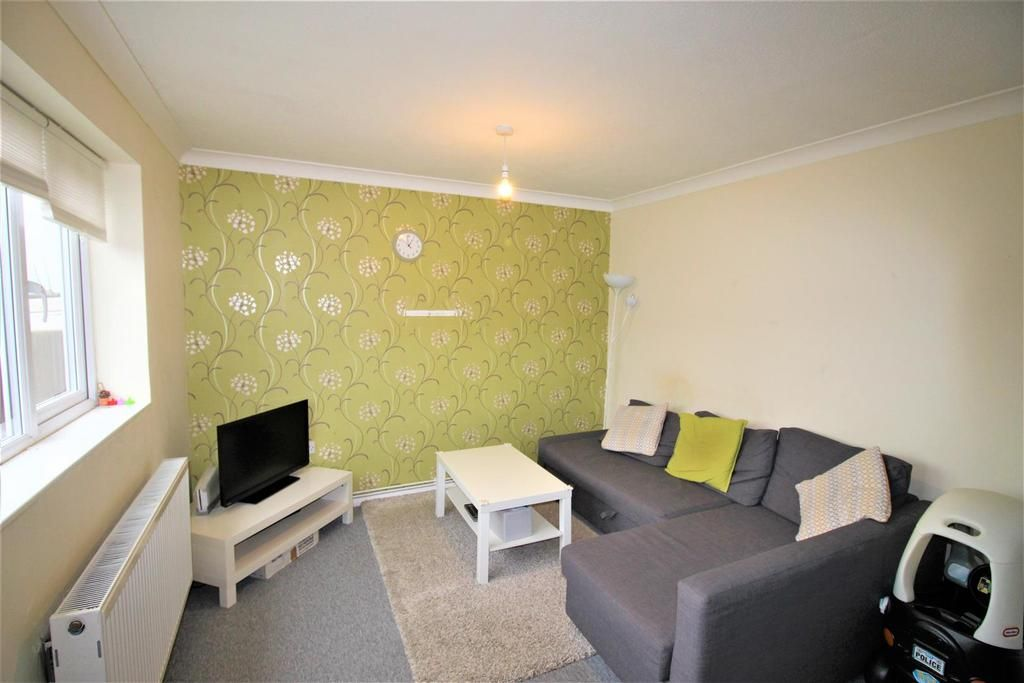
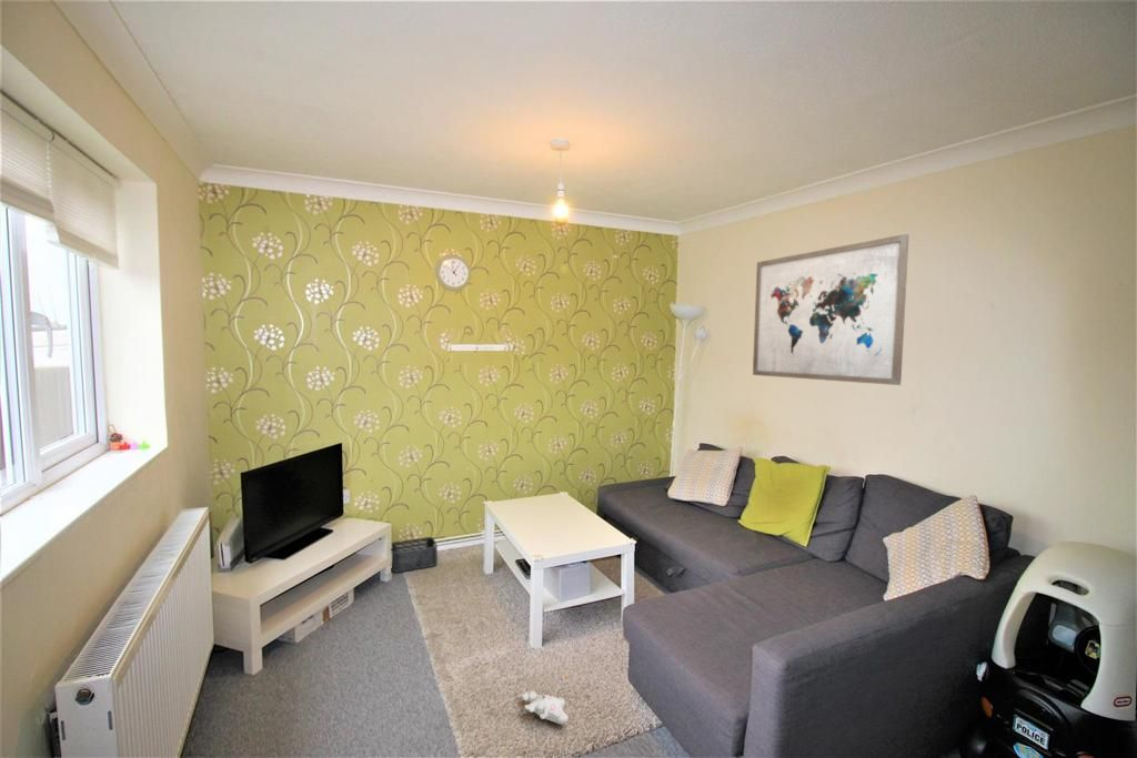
+ storage bin [390,536,439,574]
+ wall art [752,233,910,386]
+ plush toy [521,673,570,725]
